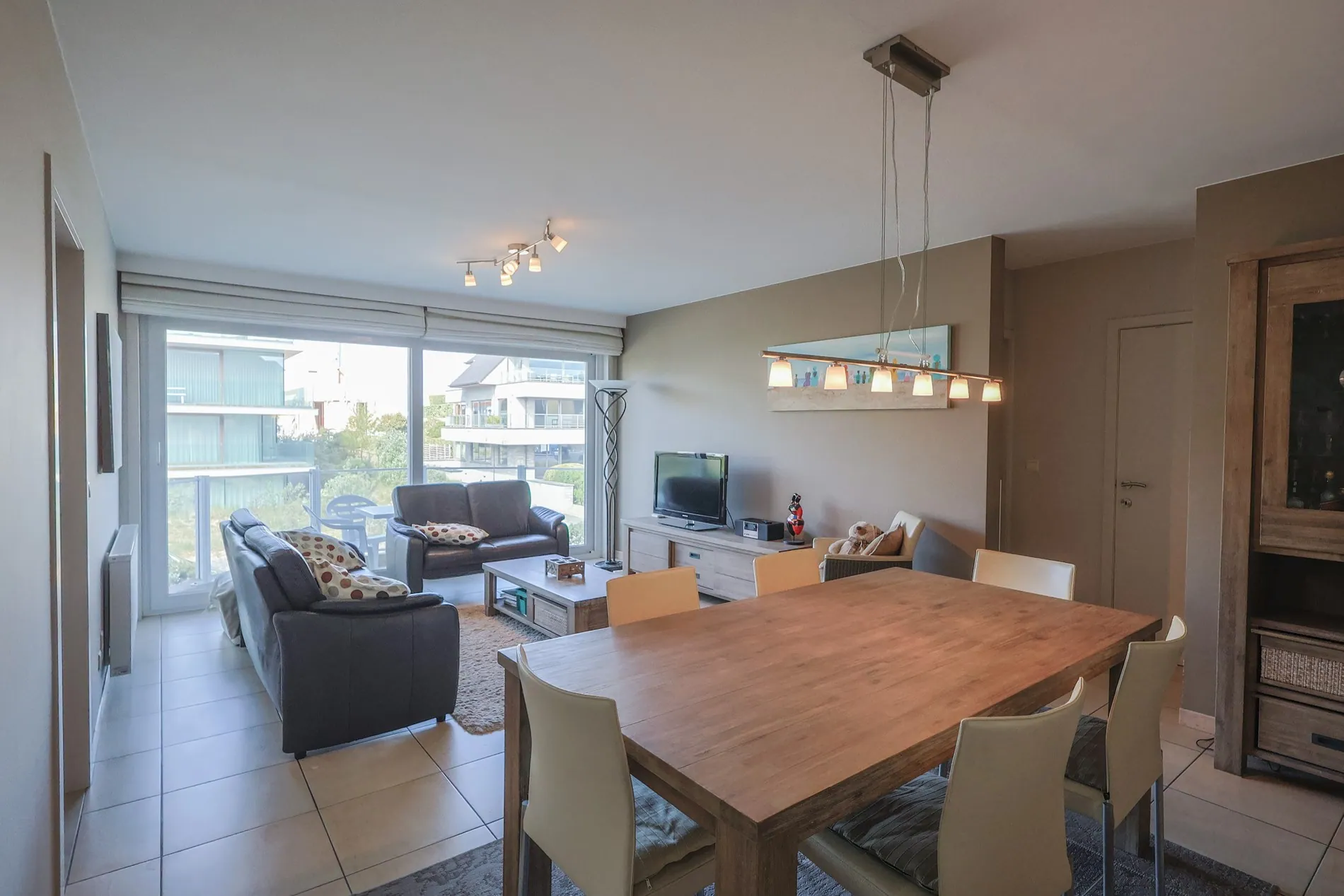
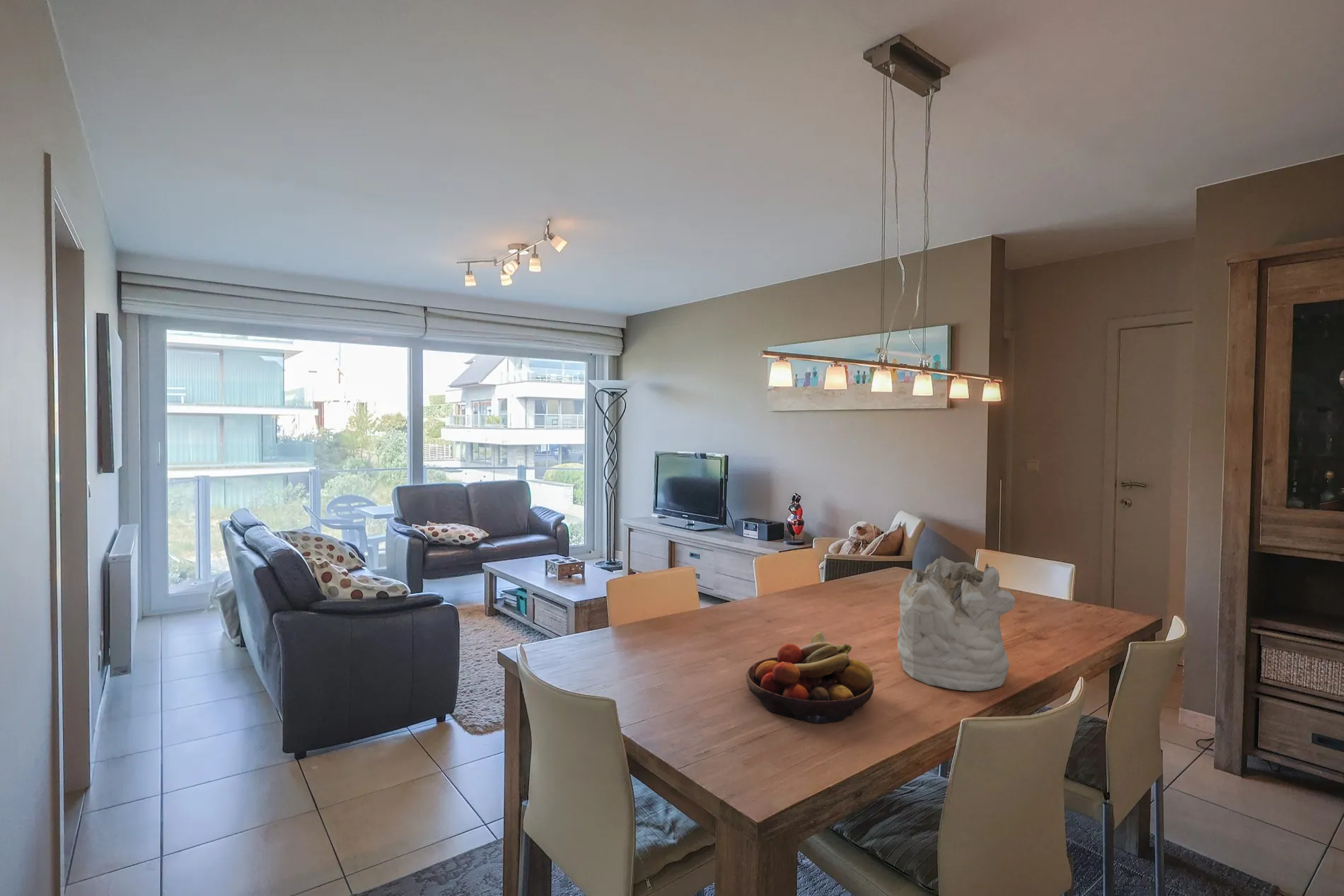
+ mineral sample [897,555,1016,692]
+ fruit bowl [746,631,874,723]
